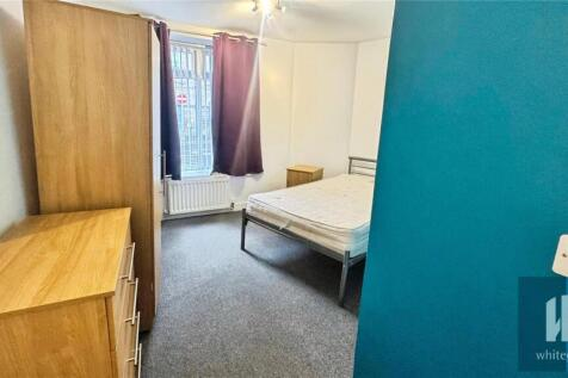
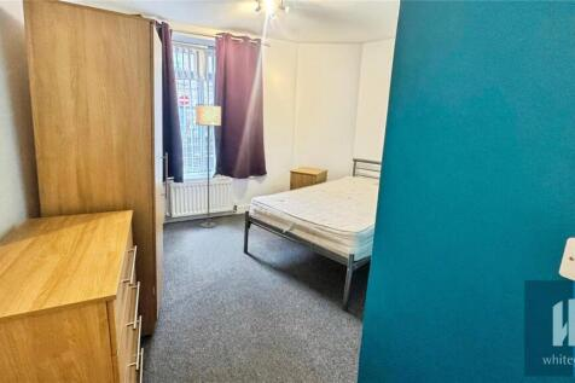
+ floor lamp [194,103,222,228]
